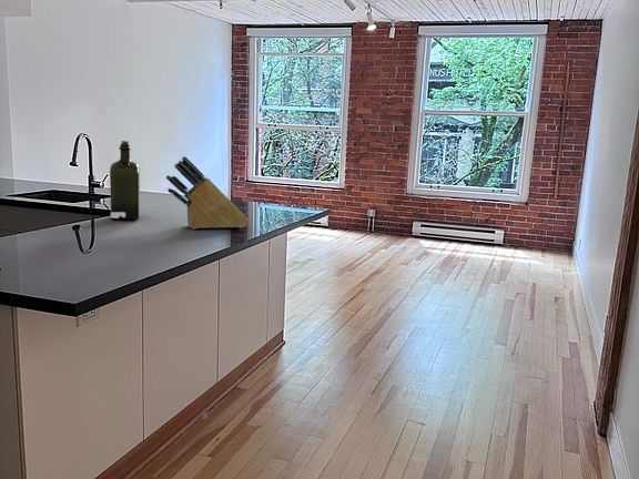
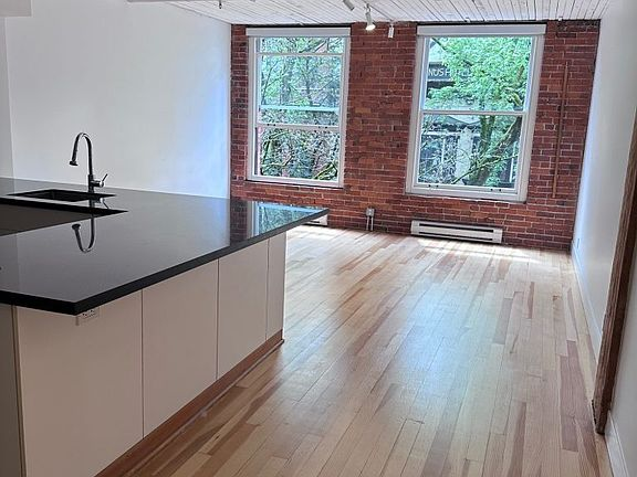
- knife block [165,155,251,231]
- liquor [109,140,141,221]
